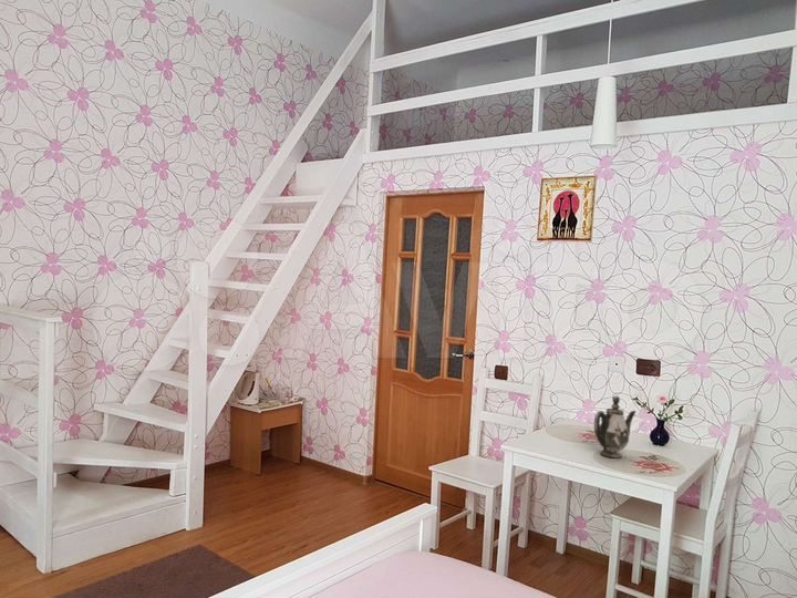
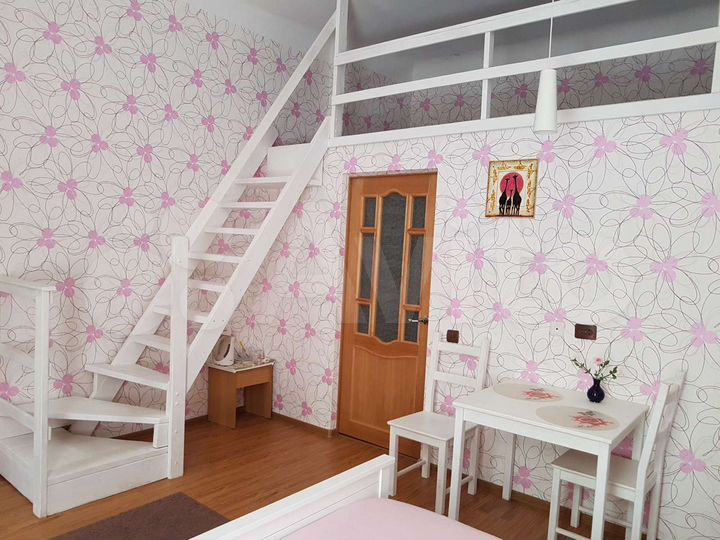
- teapot [593,394,638,460]
